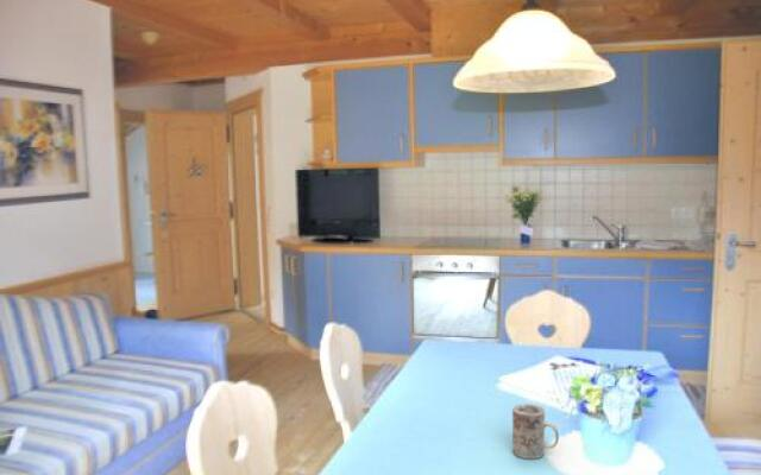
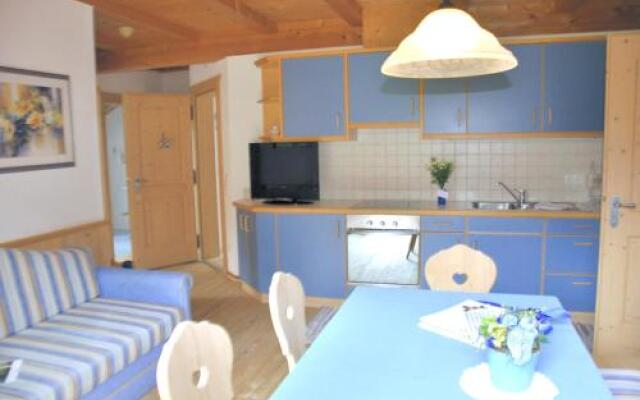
- mug [511,403,560,460]
